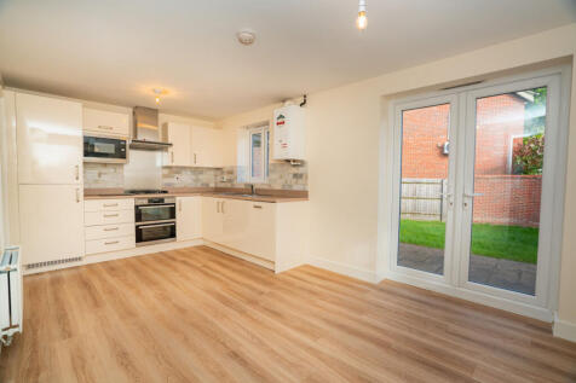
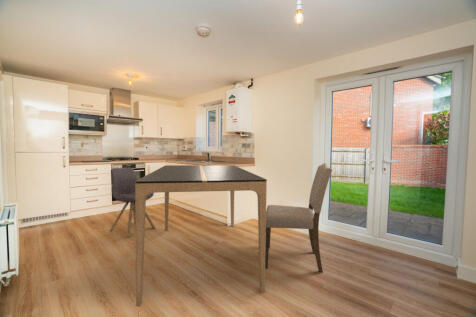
+ chair [265,162,333,273]
+ chair [109,166,156,238]
+ dining table [135,164,268,307]
